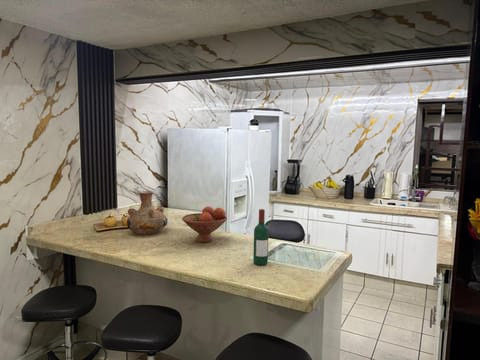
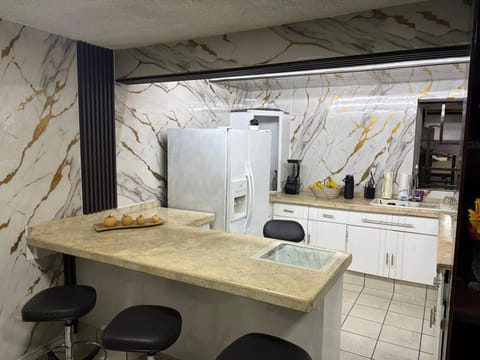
- wine bottle [252,208,270,266]
- fruit bowl [181,205,228,243]
- vase [126,190,169,235]
